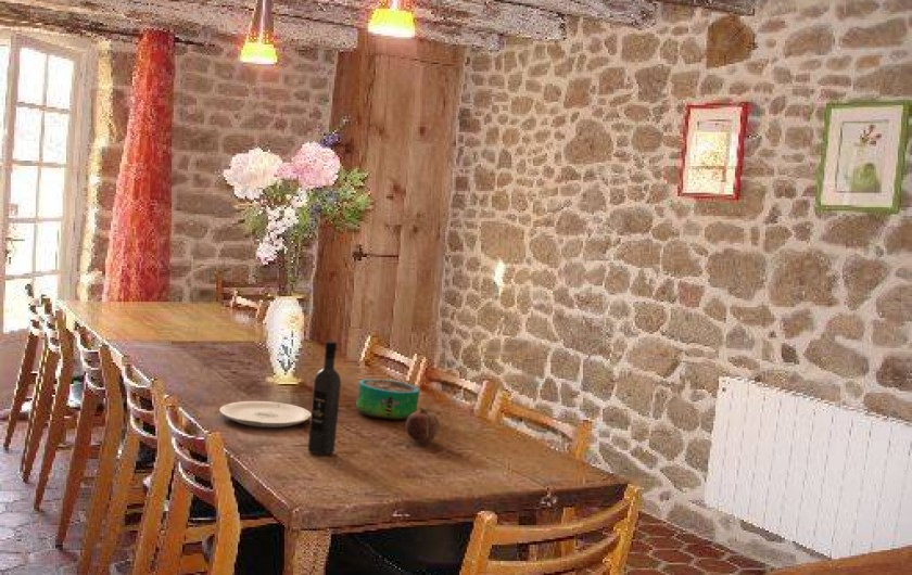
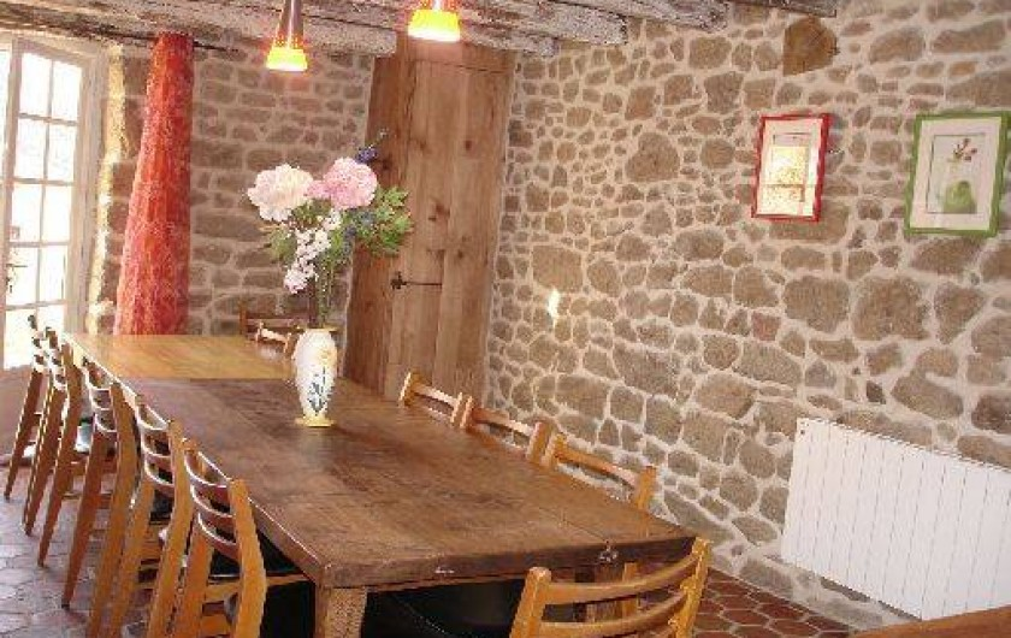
- fruit [405,407,440,443]
- wine bottle [307,340,342,457]
- decorative bowl [355,378,420,421]
- plate [219,400,312,429]
